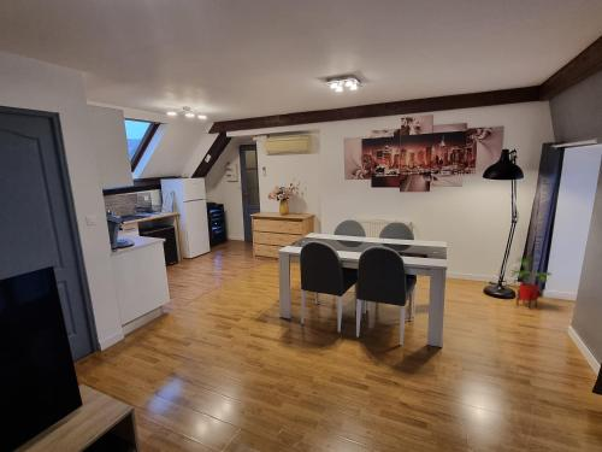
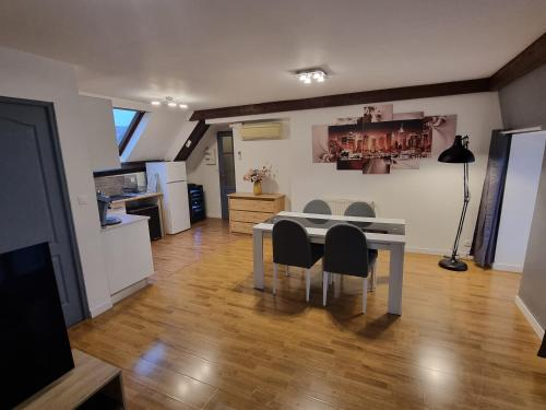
- house plant [510,256,553,311]
